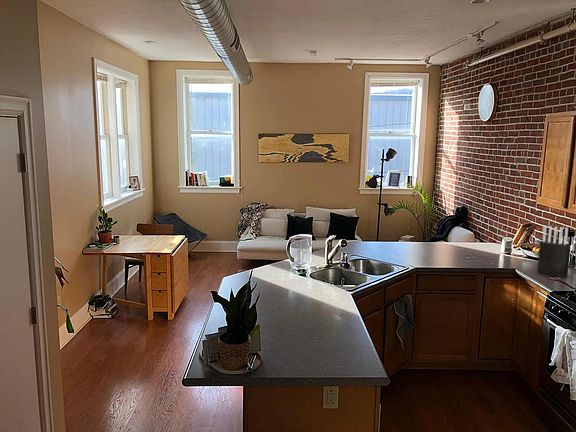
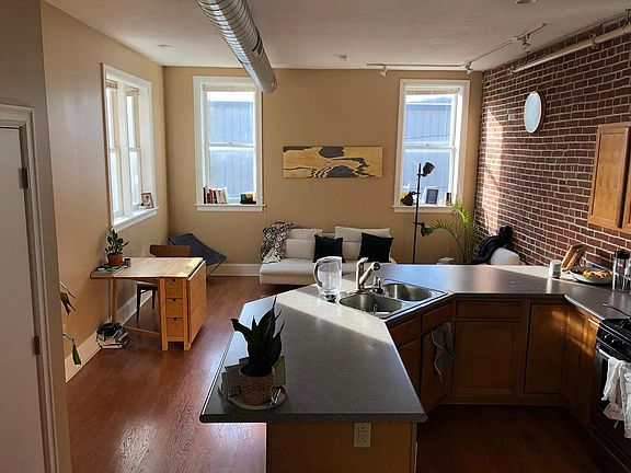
- knife block [536,225,571,278]
